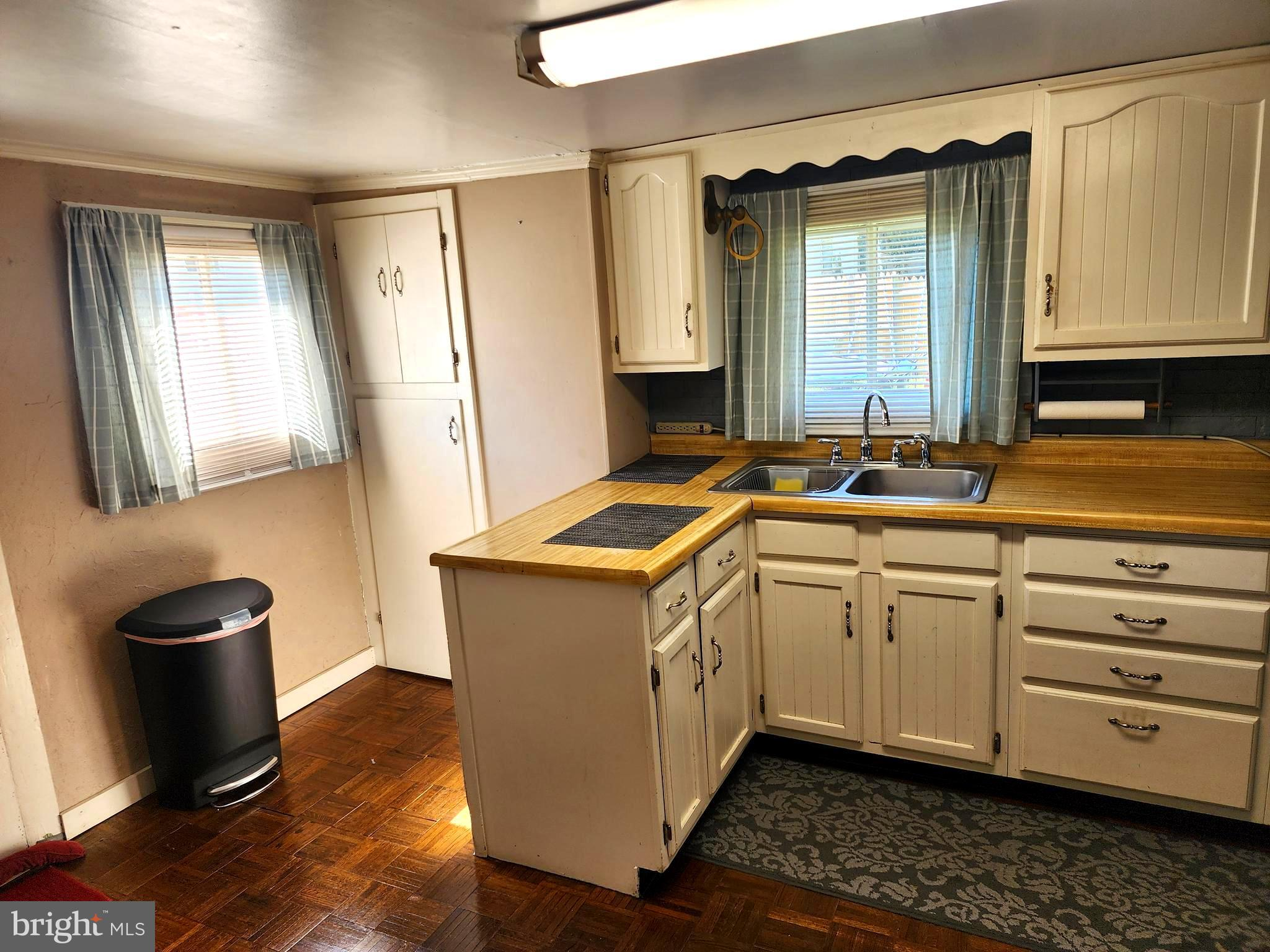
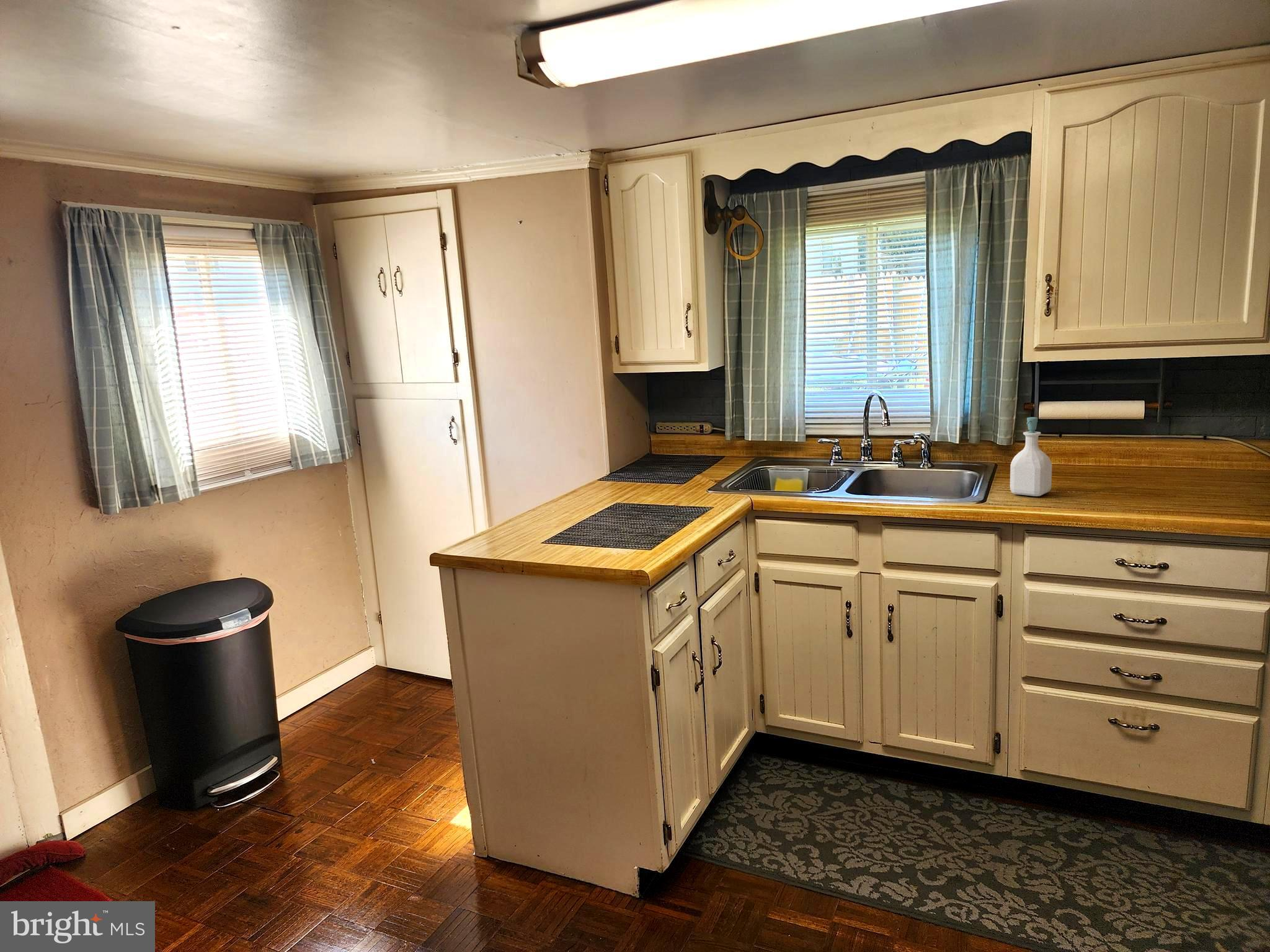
+ soap bottle [1010,417,1052,497]
